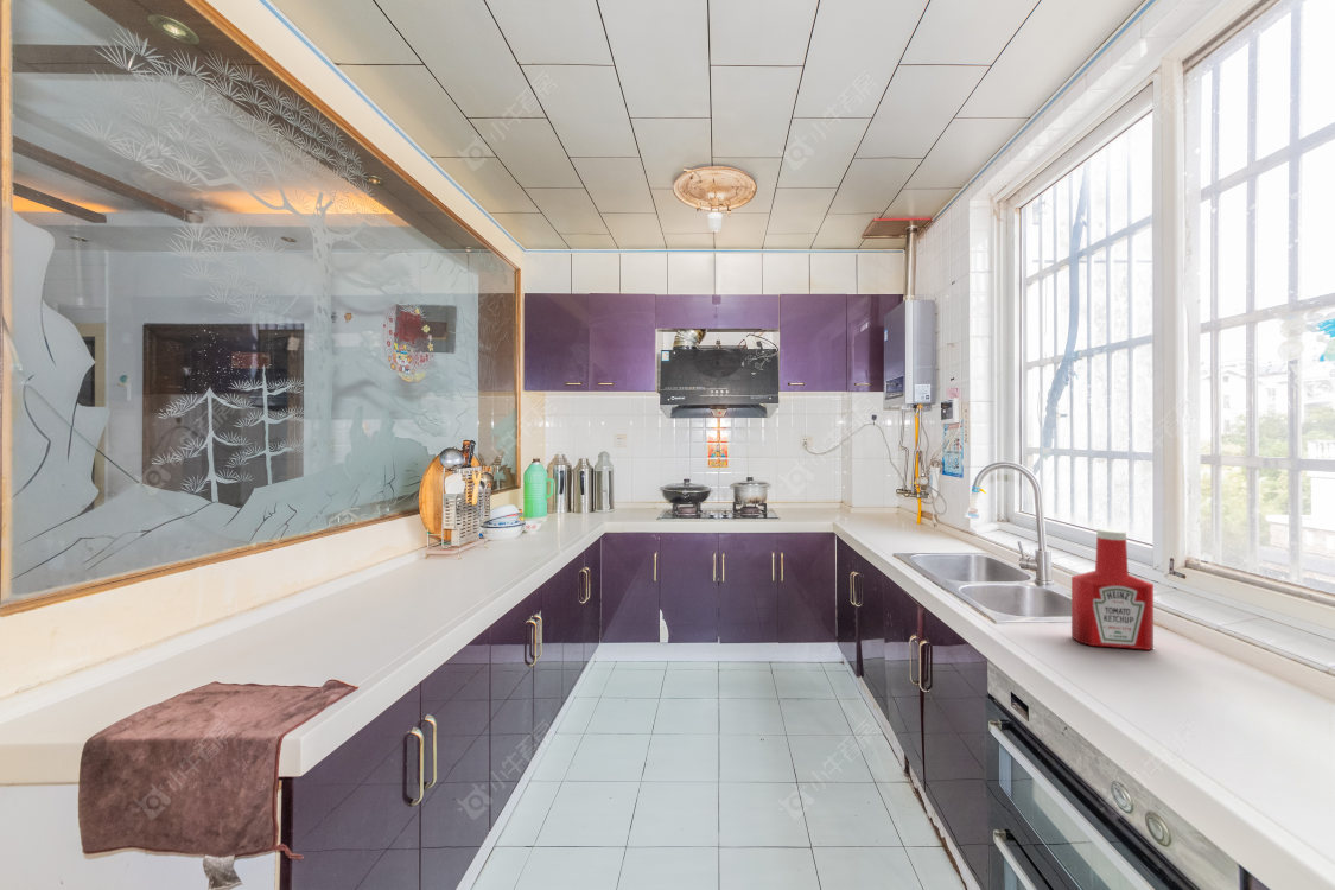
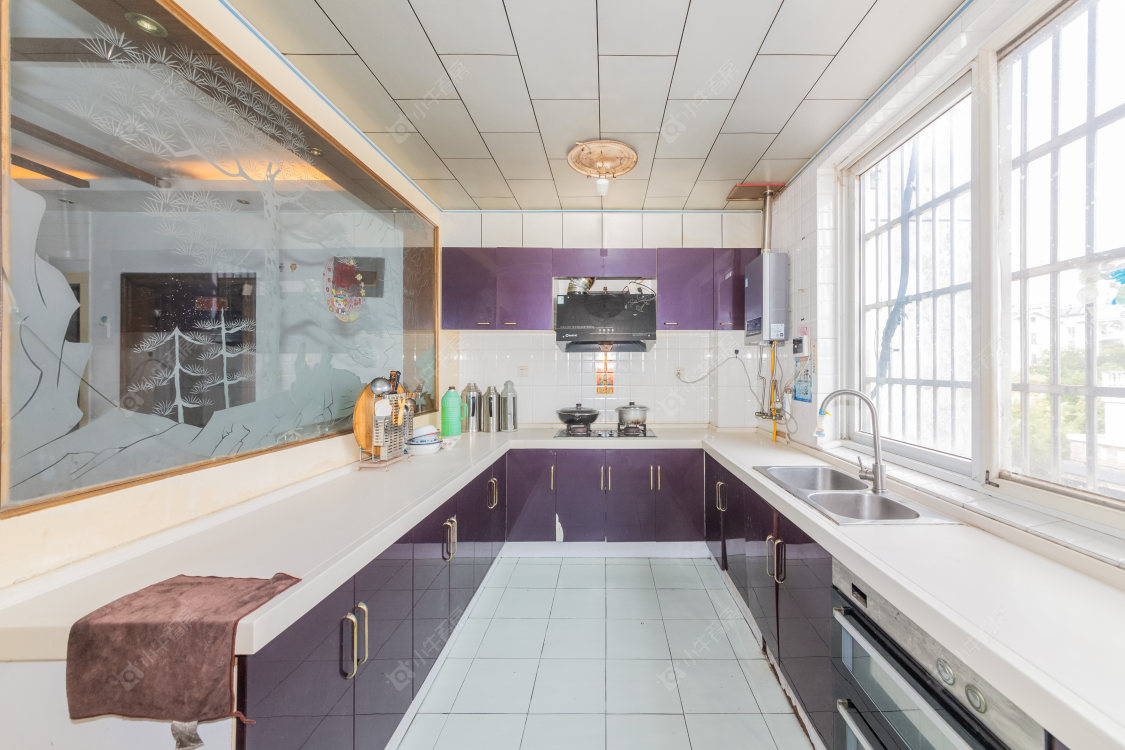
- soap bottle [1070,528,1155,651]
